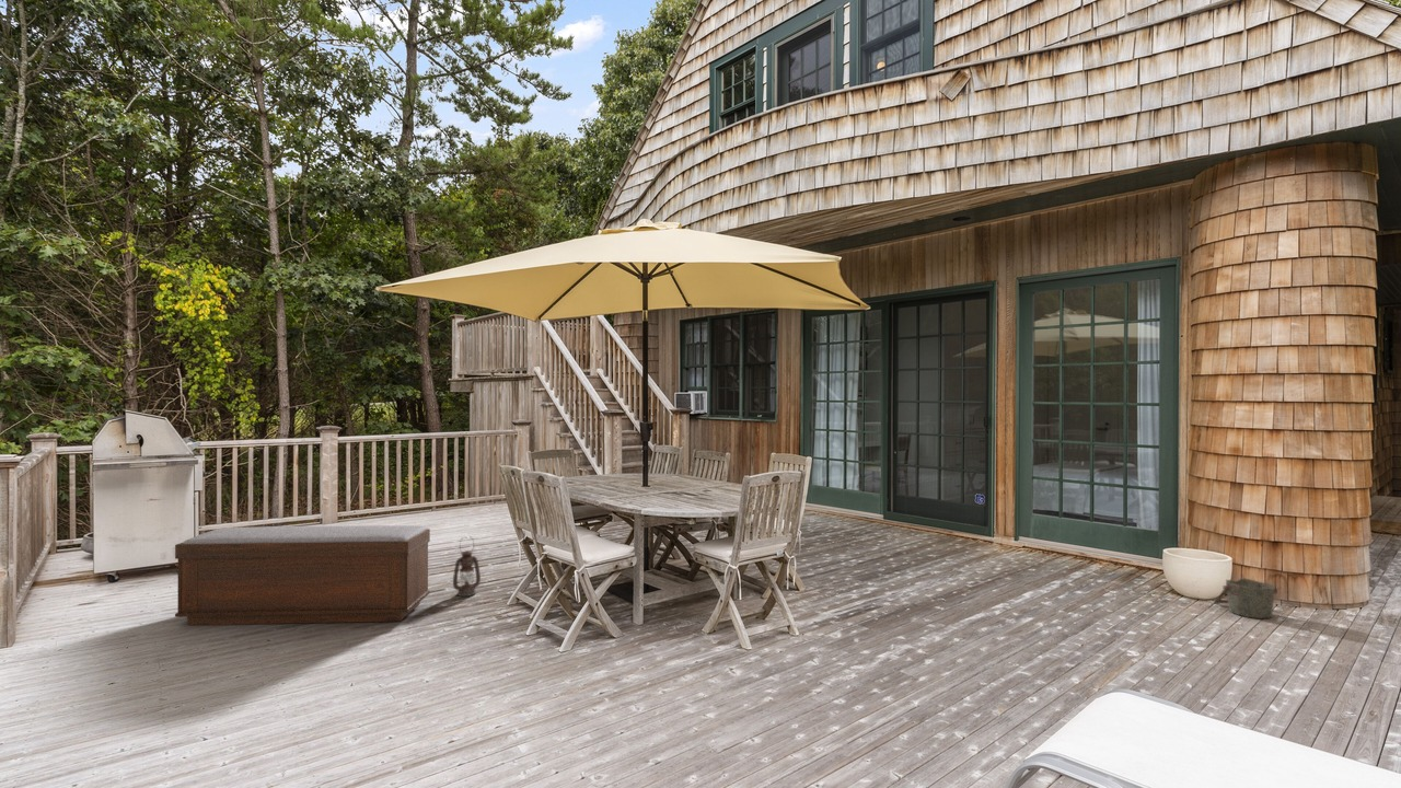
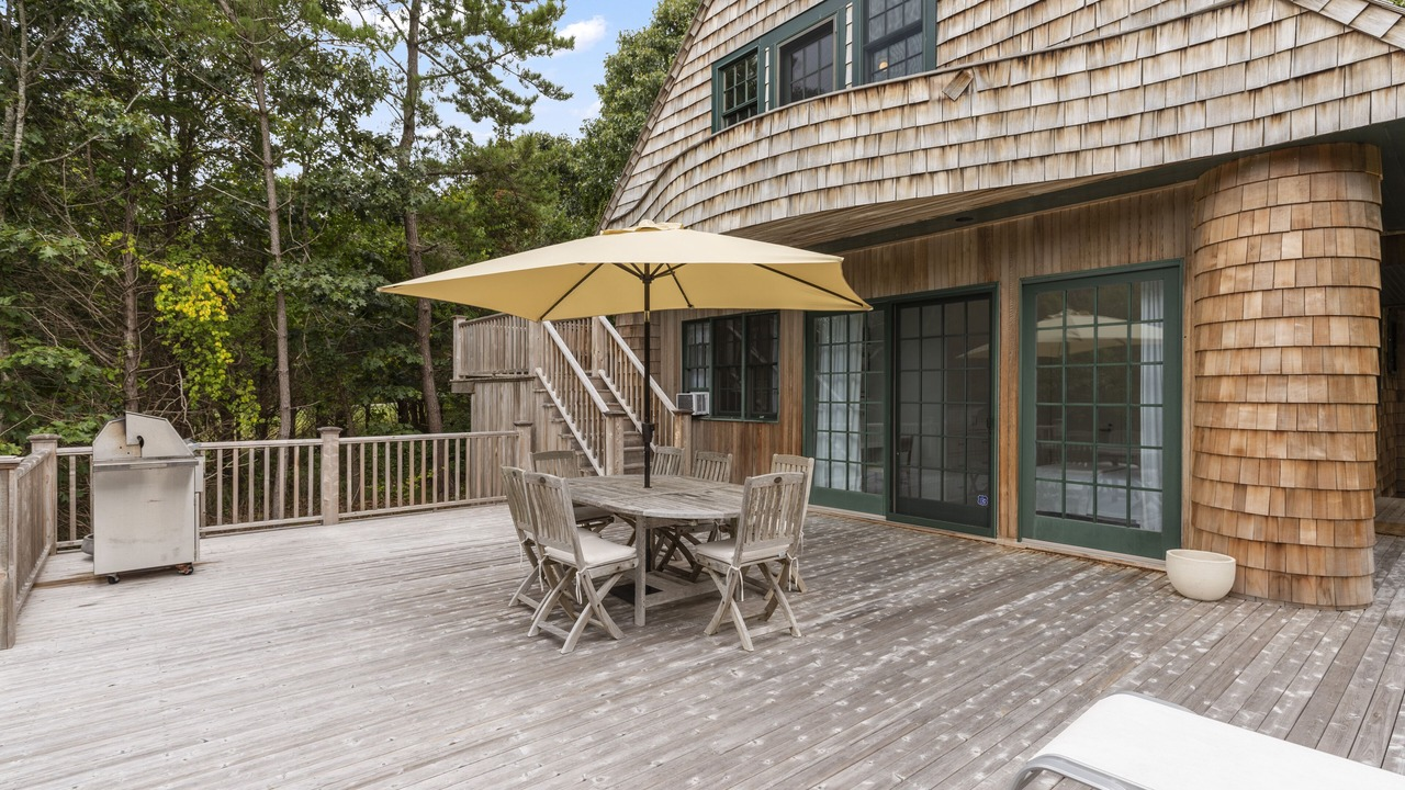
- bucket [1213,578,1278,619]
- bench [174,524,431,626]
- lantern [452,536,482,598]
